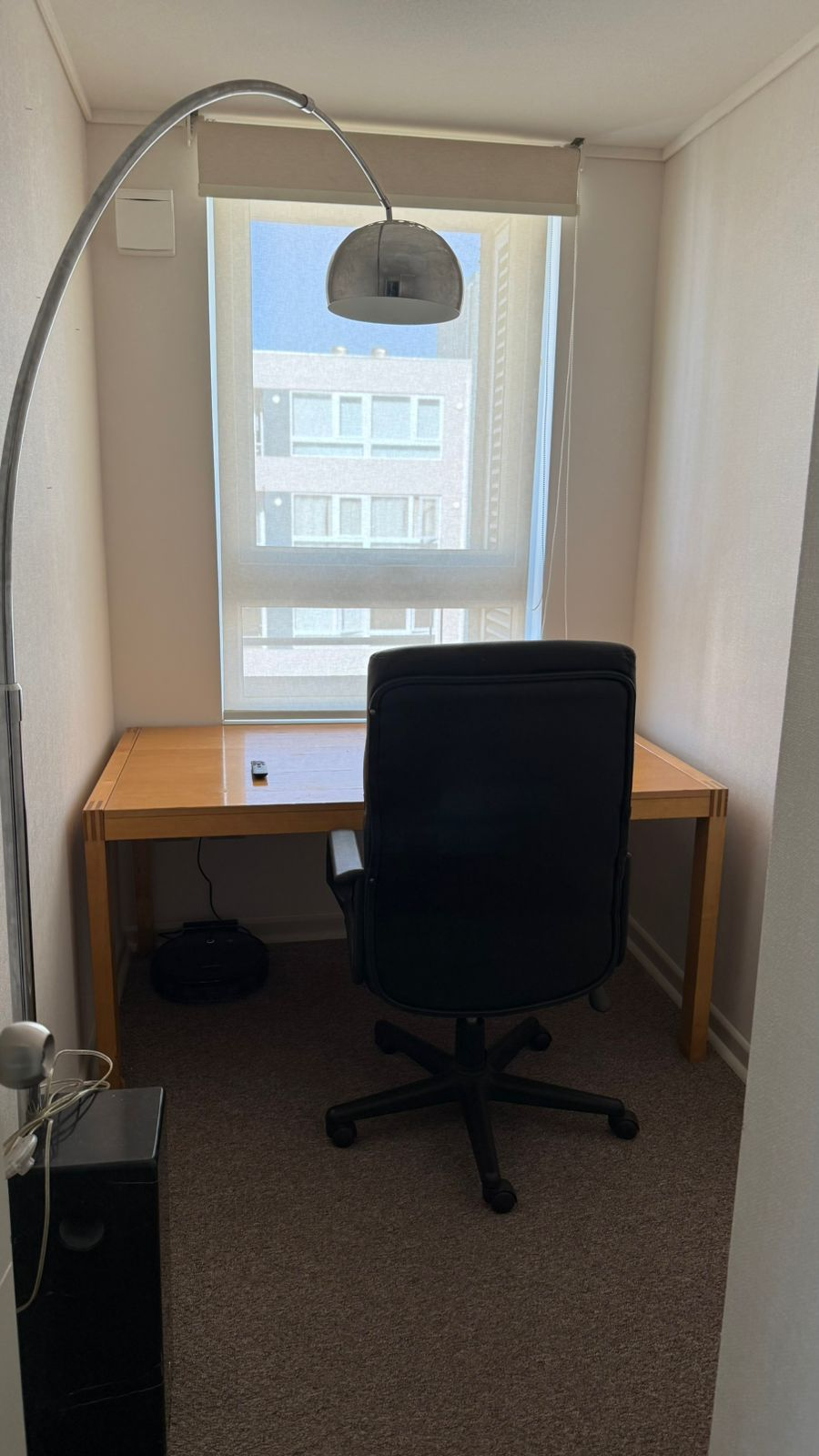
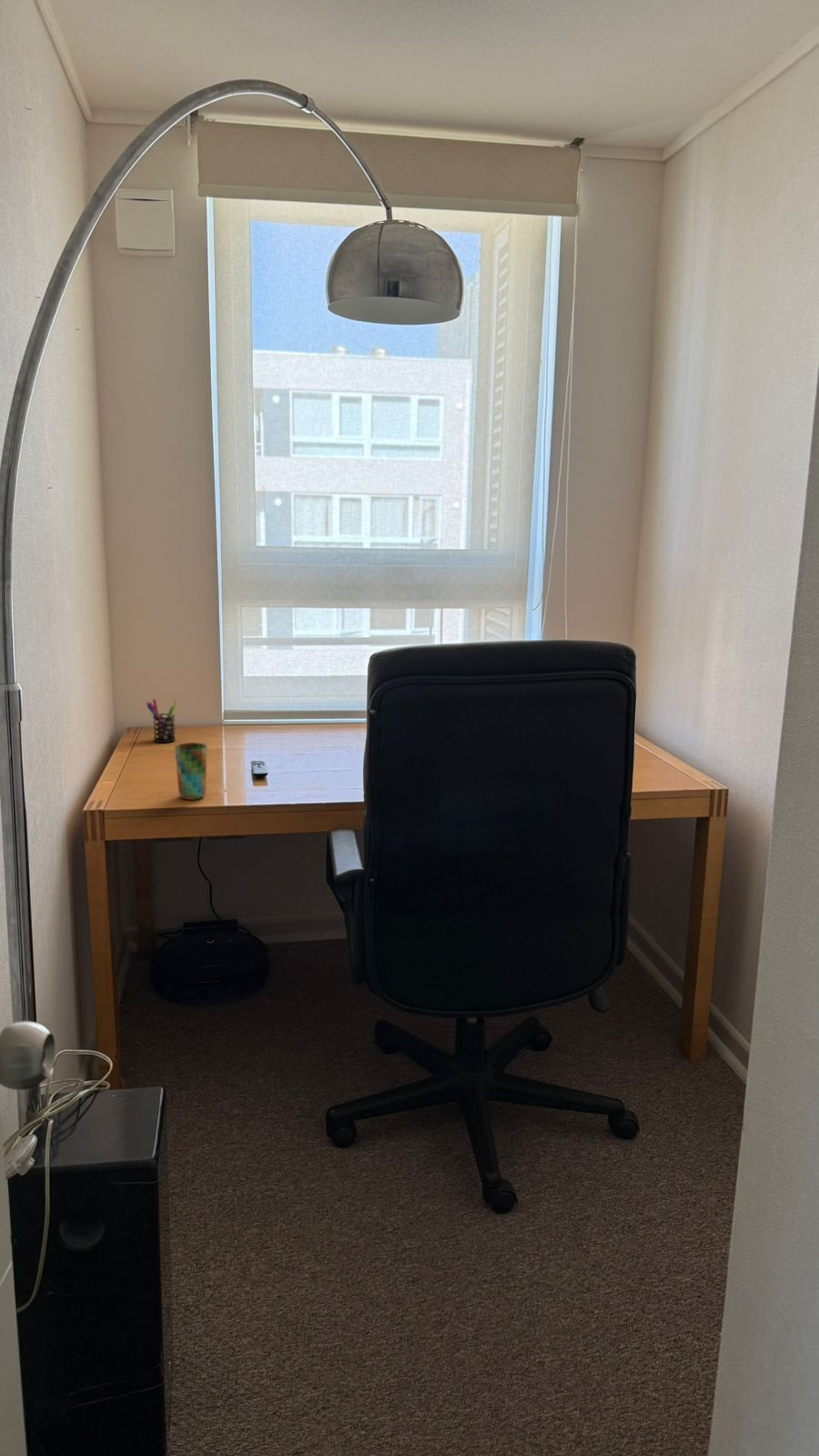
+ pen holder [146,698,178,743]
+ cup [174,742,208,801]
